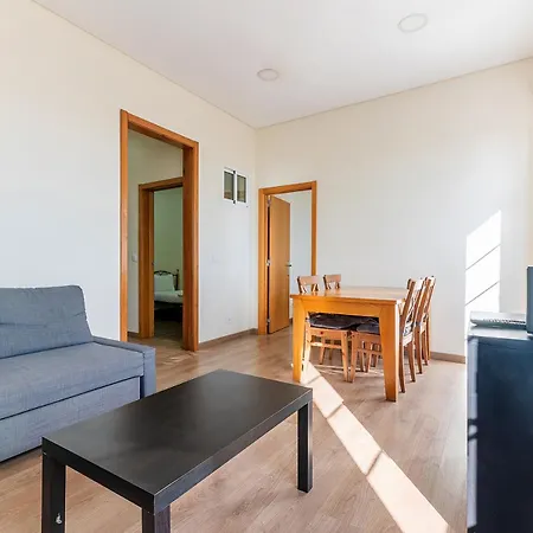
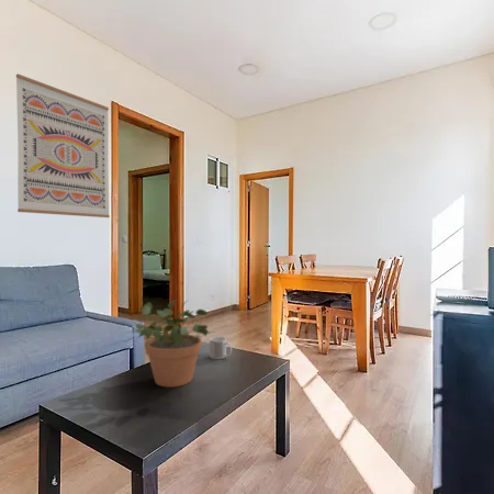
+ wall art [15,72,111,218]
+ potted plant [133,299,215,389]
+ mug [209,336,233,360]
